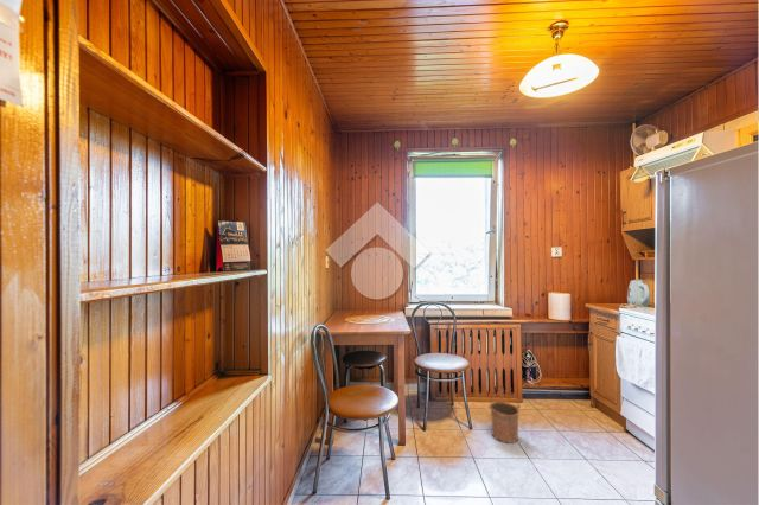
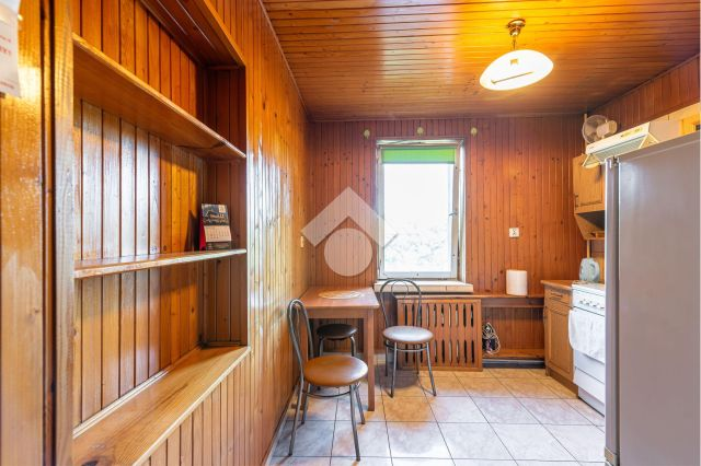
- bucket [487,390,522,445]
